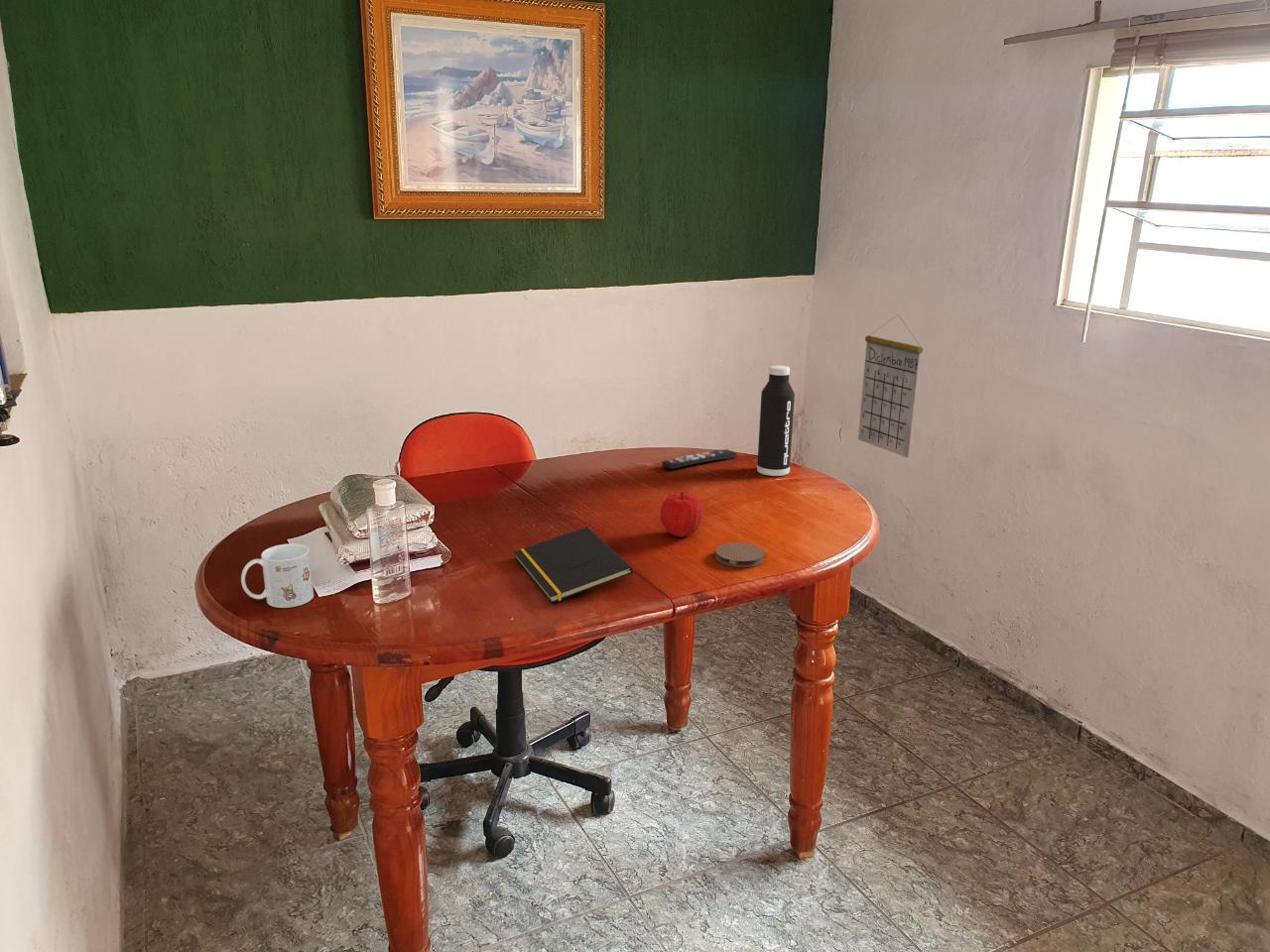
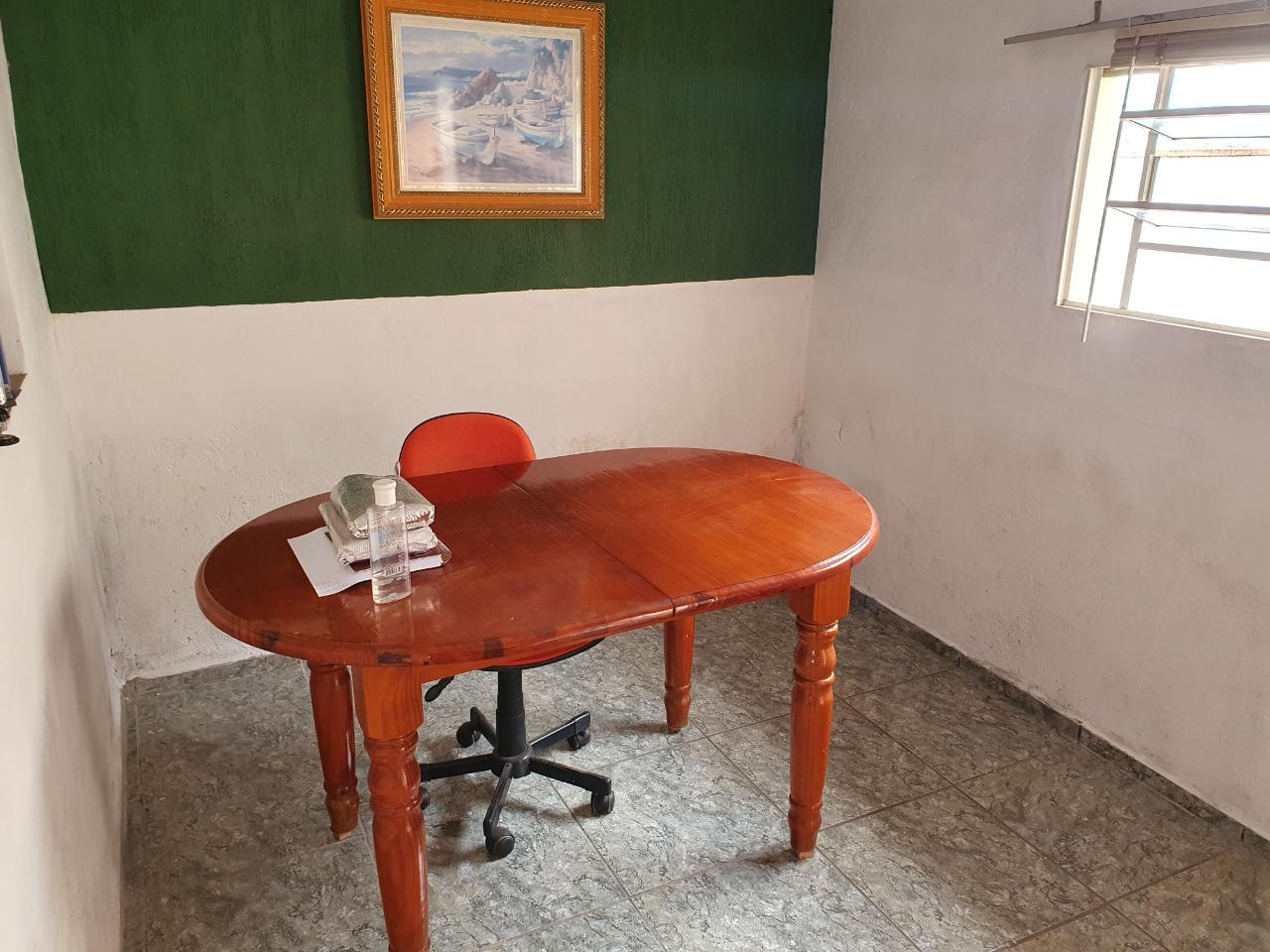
- water bottle [756,364,796,477]
- notepad [513,526,634,604]
- calendar [857,313,924,459]
- mug [240,542,315,609]
- fruit [660,491,703,538]
- remote control [661,448,738,470]
- coaster [714,541,765,568]
